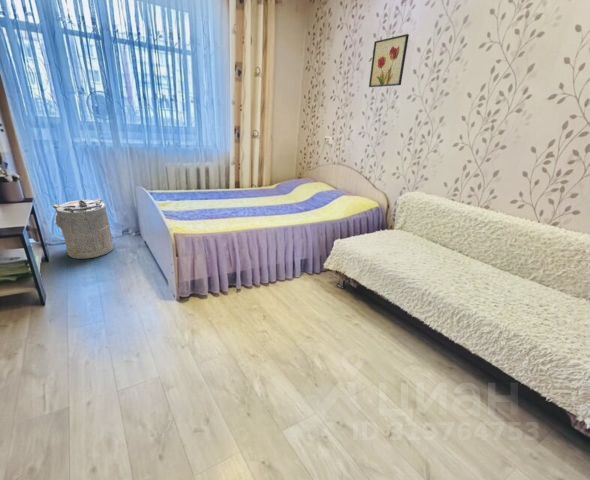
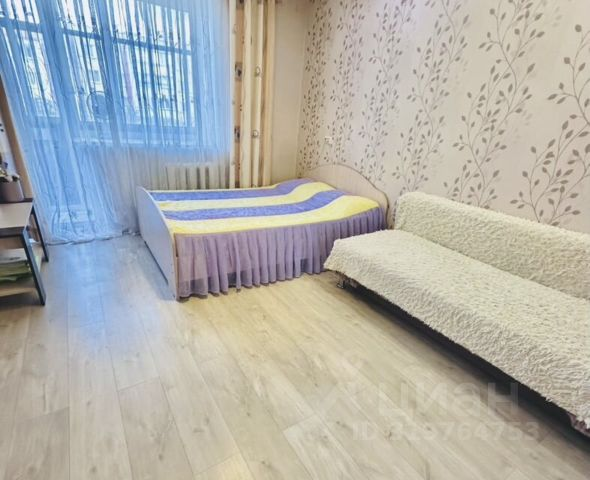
- laundry hamper [52,197,114,260]
- wall art [368,33,410,88]
